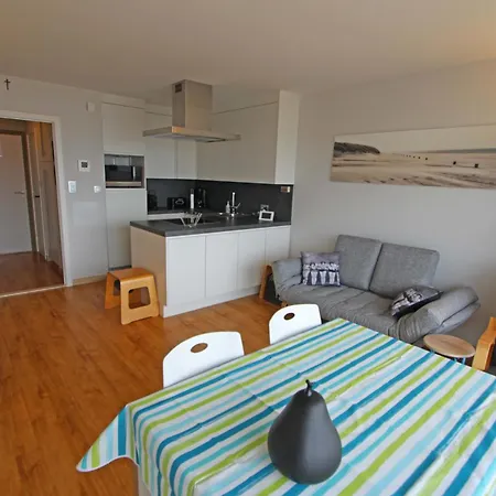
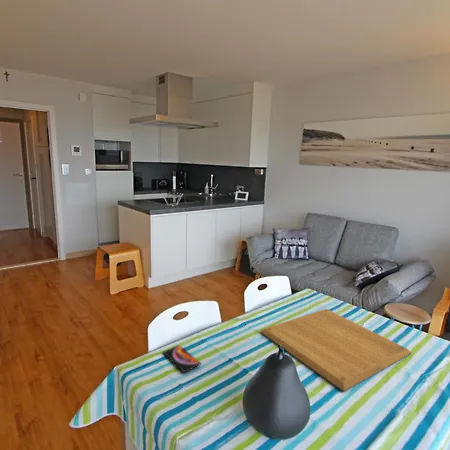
+ chopping board [259,308,412,392]
+ smartphone [162,344,202,373]
